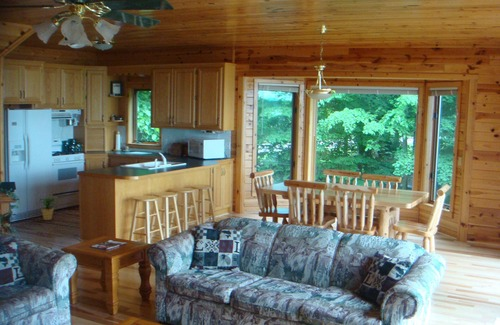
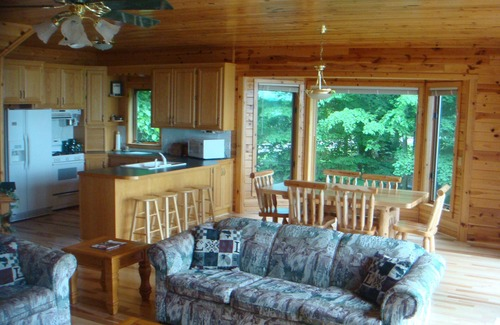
- potted plant [36,197,57,221]
